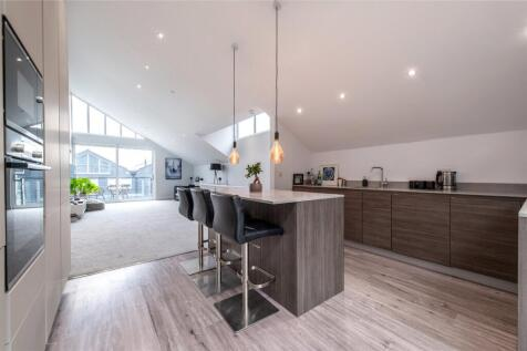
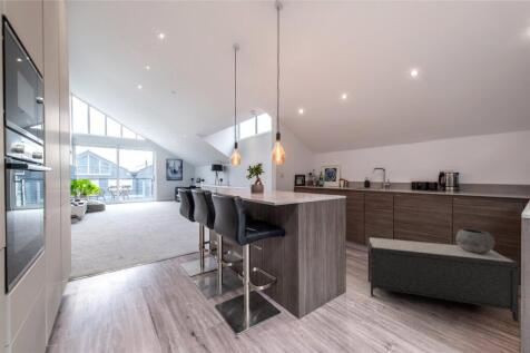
+ ceramic pot [455,228,497,254]
+ bench [366,237,522,323]
